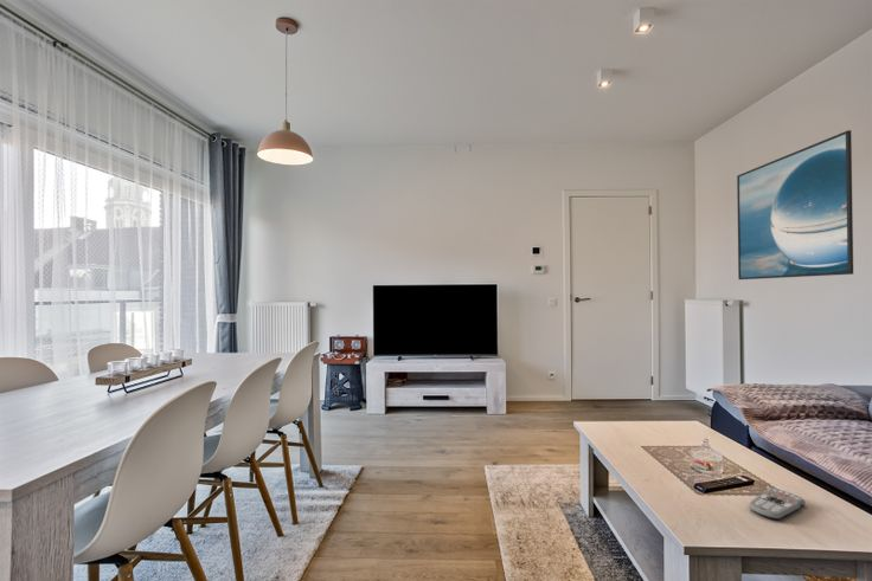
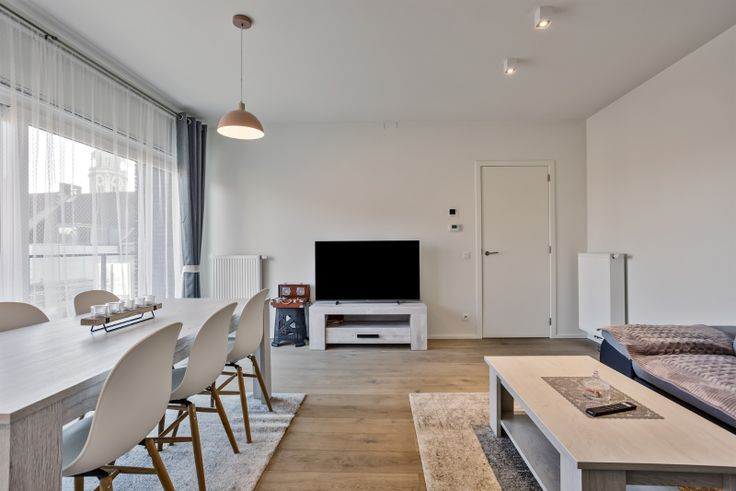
- remote control [748,486,806,521]
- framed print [736,129,854,280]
